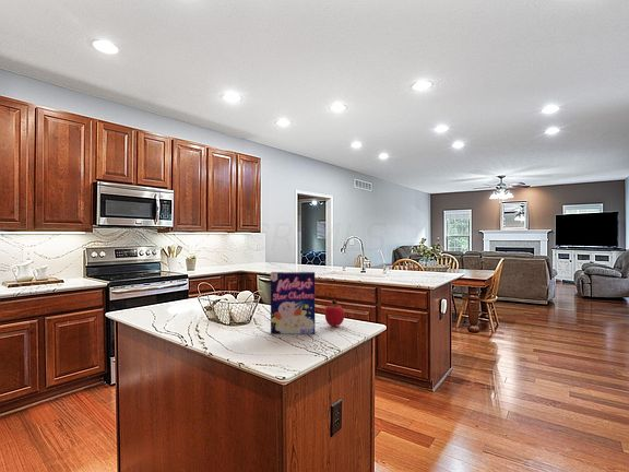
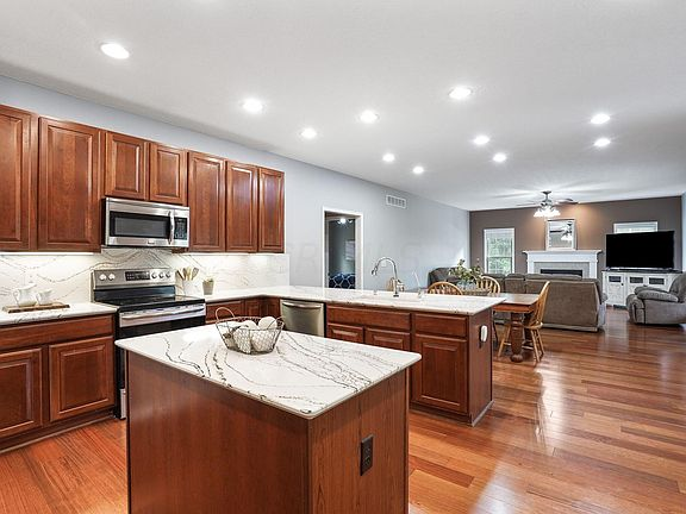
- fruit [324,303,345,328]
- cereal box [270,271,316,334]
